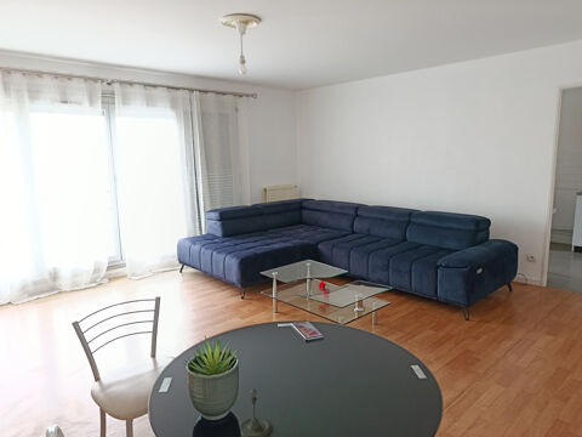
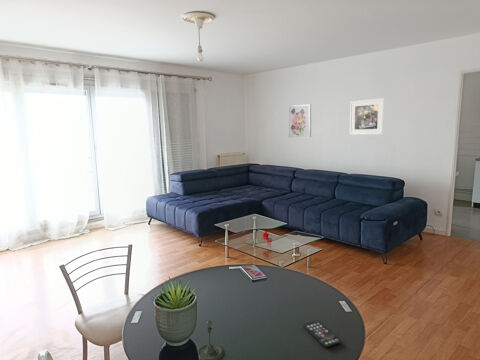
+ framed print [349,97,385,136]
+ smartphone [303,320,342,348]
+ wall art [288,103,312,138]
